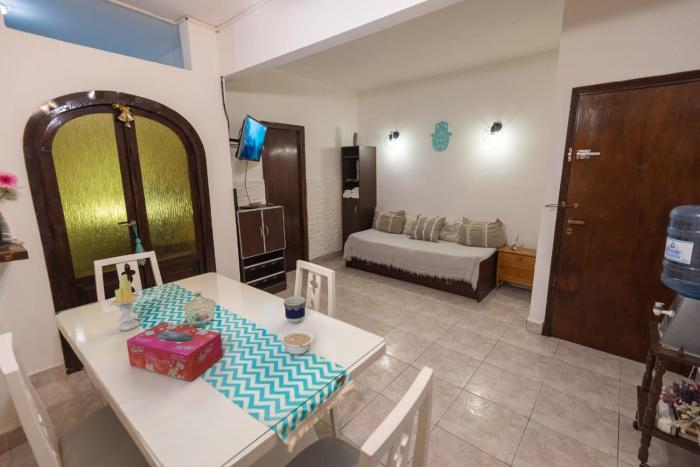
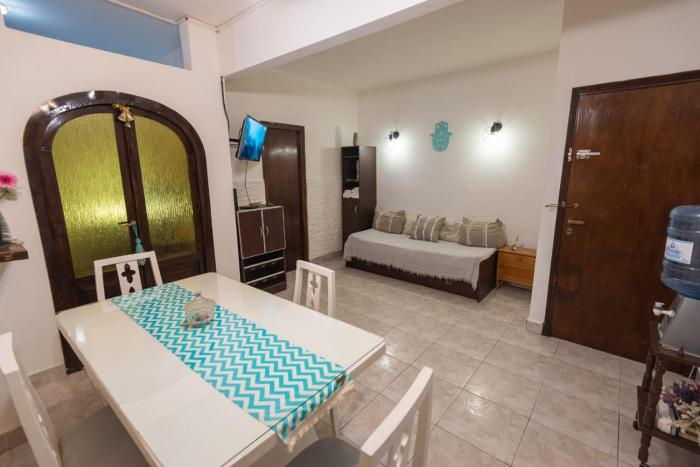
- legume [279,329,315,356]
- candle [106,273,143,331]
- cup [283,295,306,324]
- tissue box [125,321,224,383]
